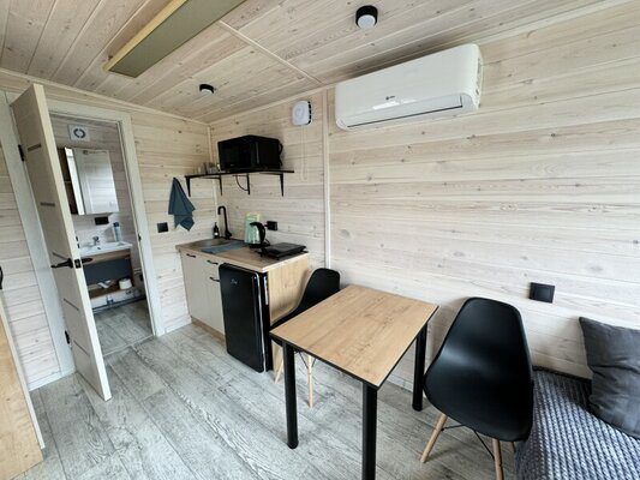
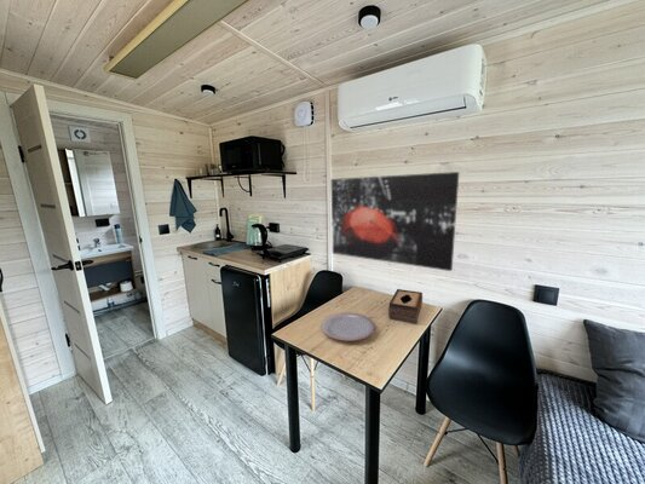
+ plate [319,311,376,342]
+ wall art [329,171,460,272]
+ tissue box [387,288,424,325]
